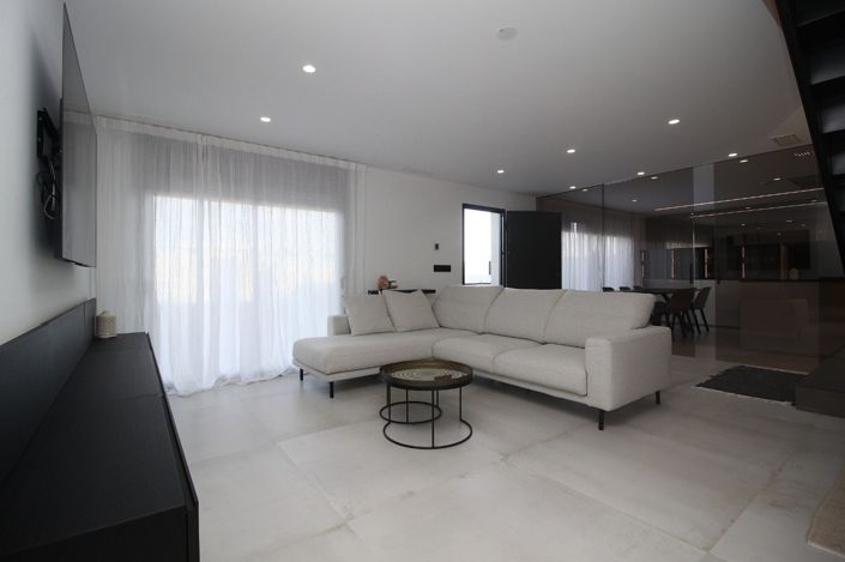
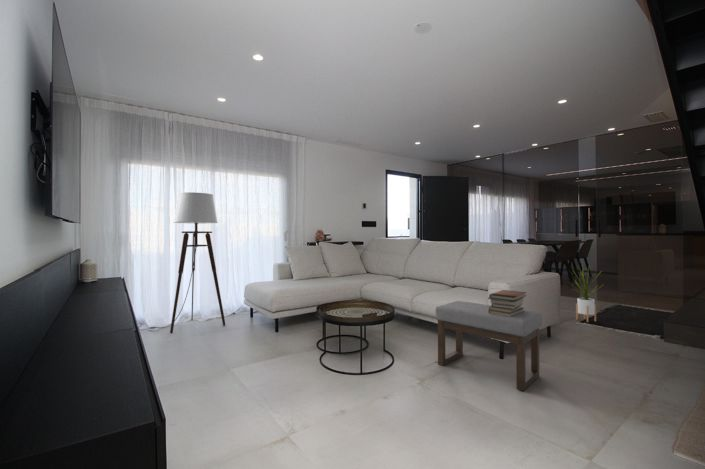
+ floor lamp [147,191,226,334]
+ book stack [487,289,528,317]
+ ottoman [434,300,543,392]
+ house plant [568,265,603,323]
